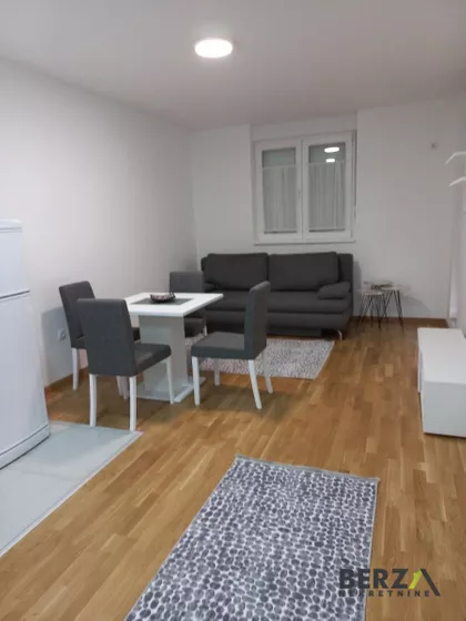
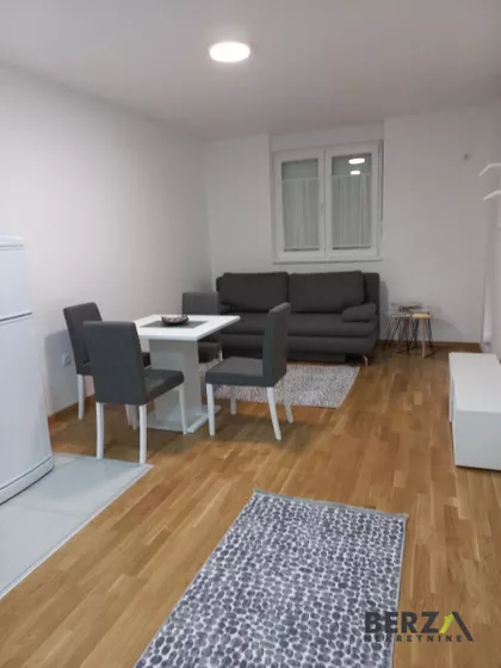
+ stool [396,313,434,358]
